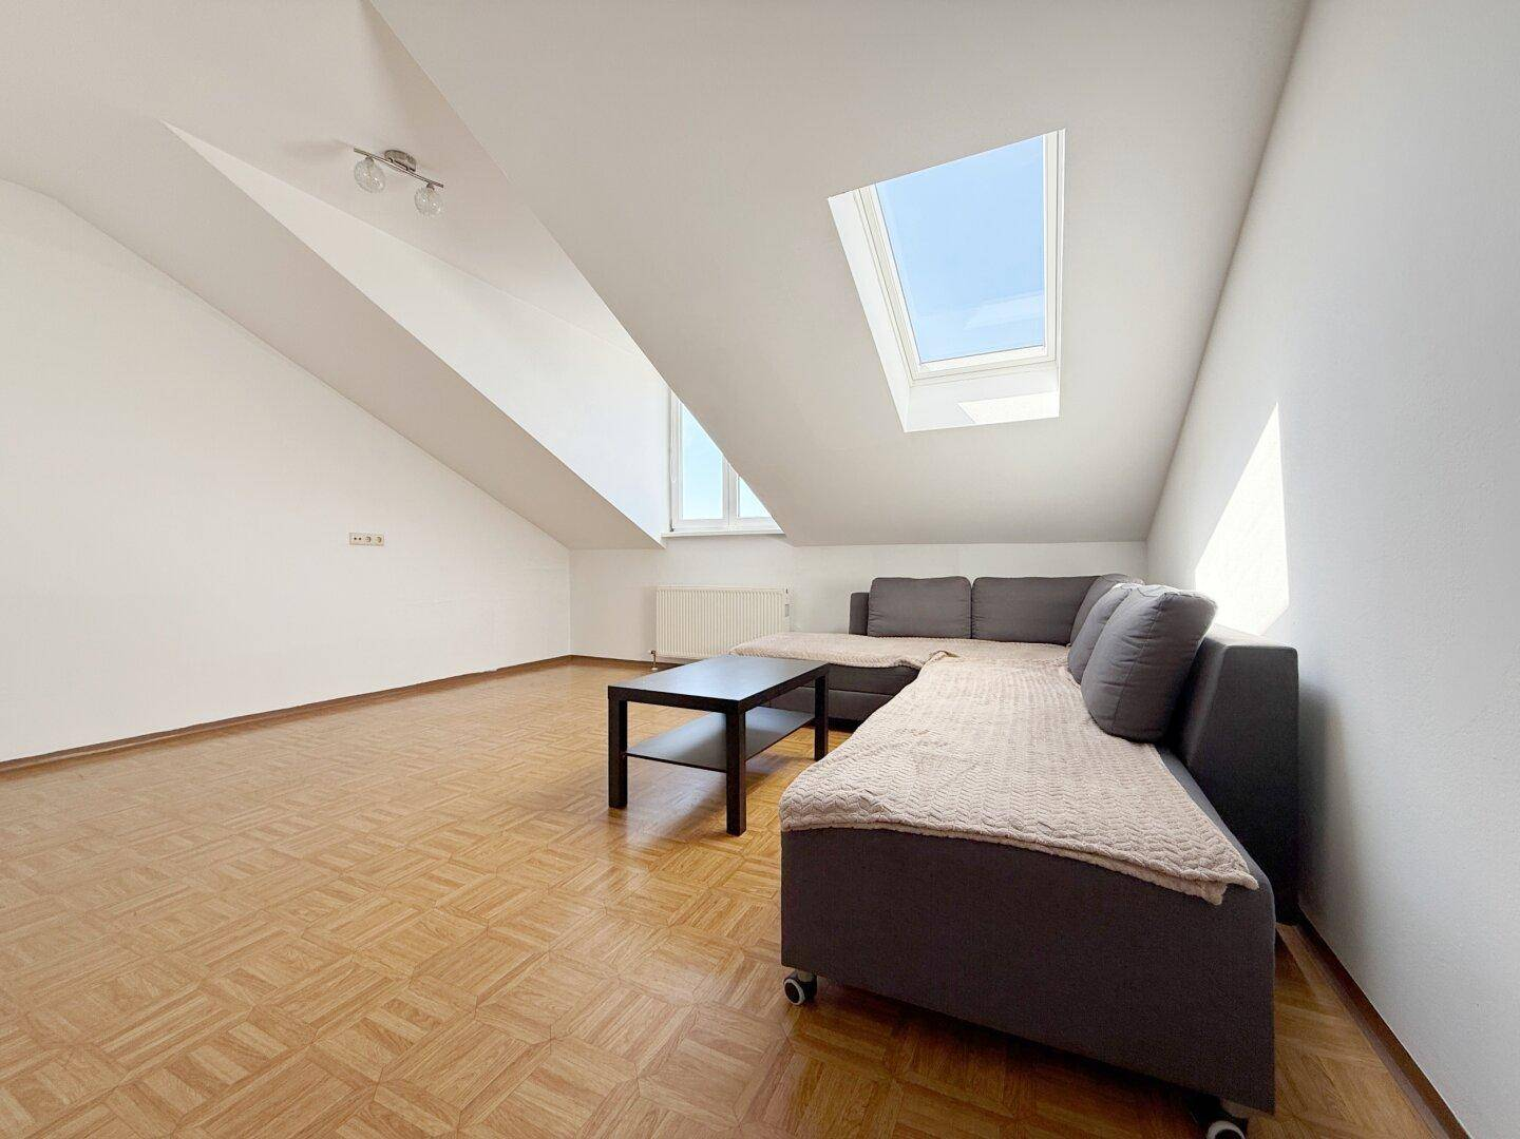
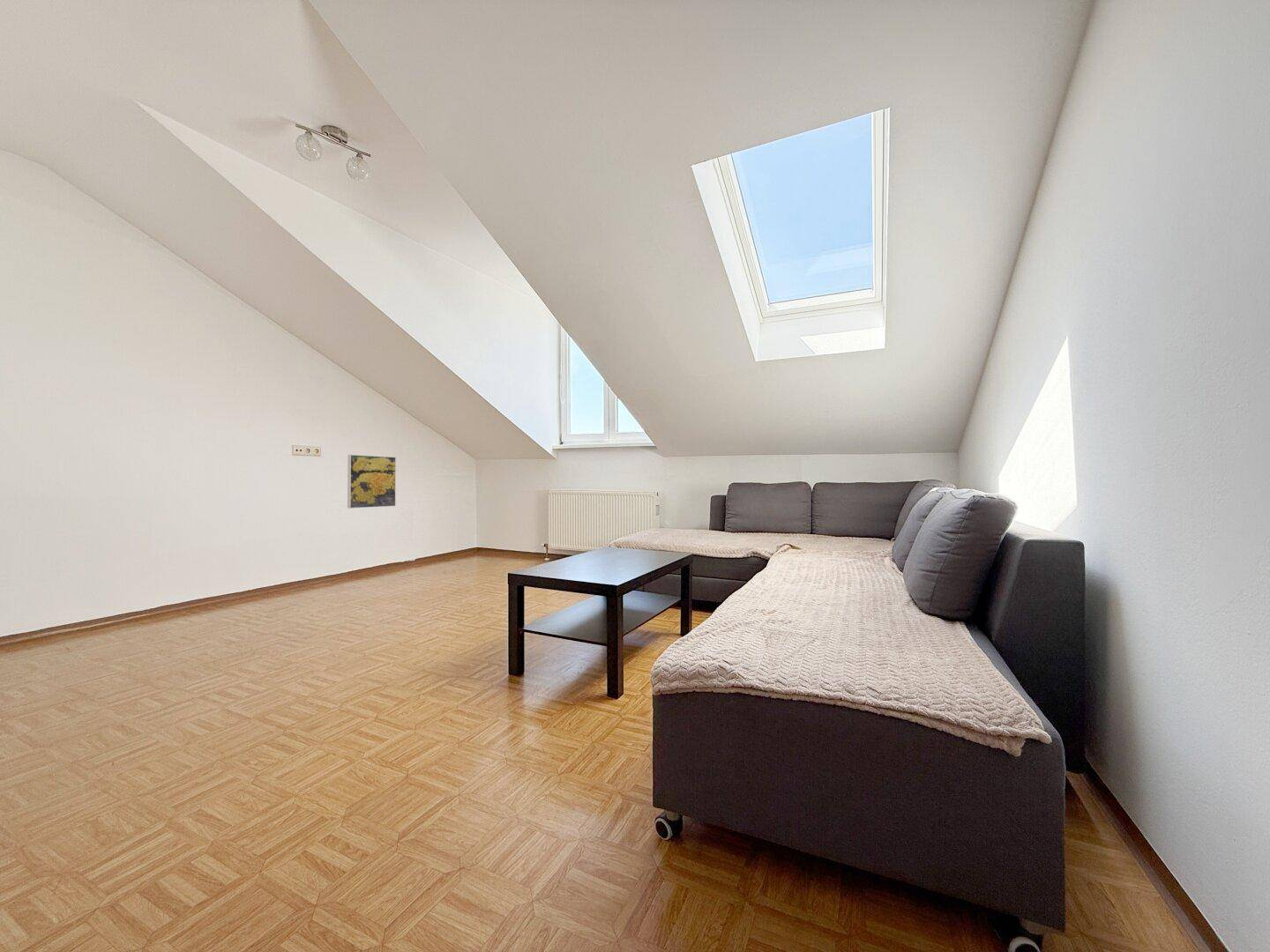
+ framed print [347,454,397,509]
